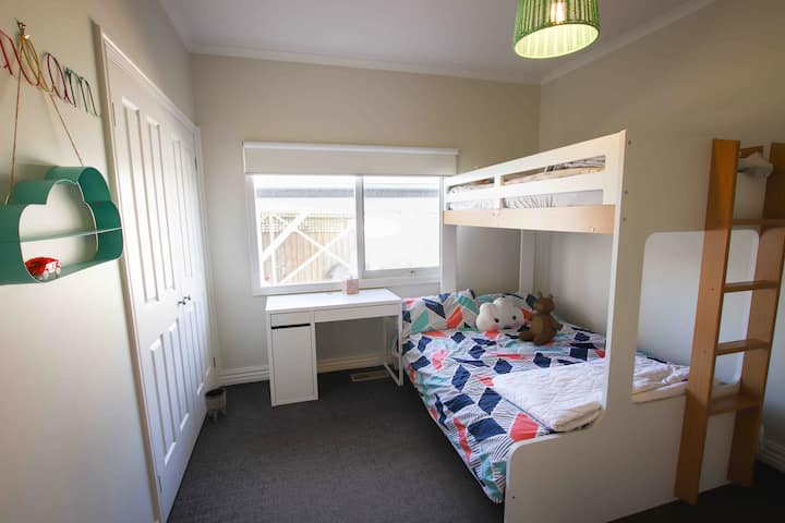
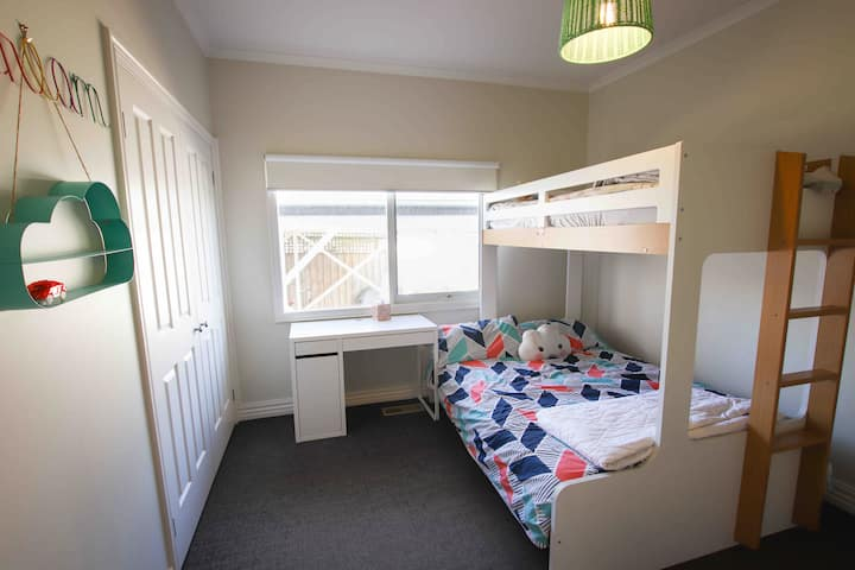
- planter [203,387,227,424]
- teddy bear [518,291,563,346]
